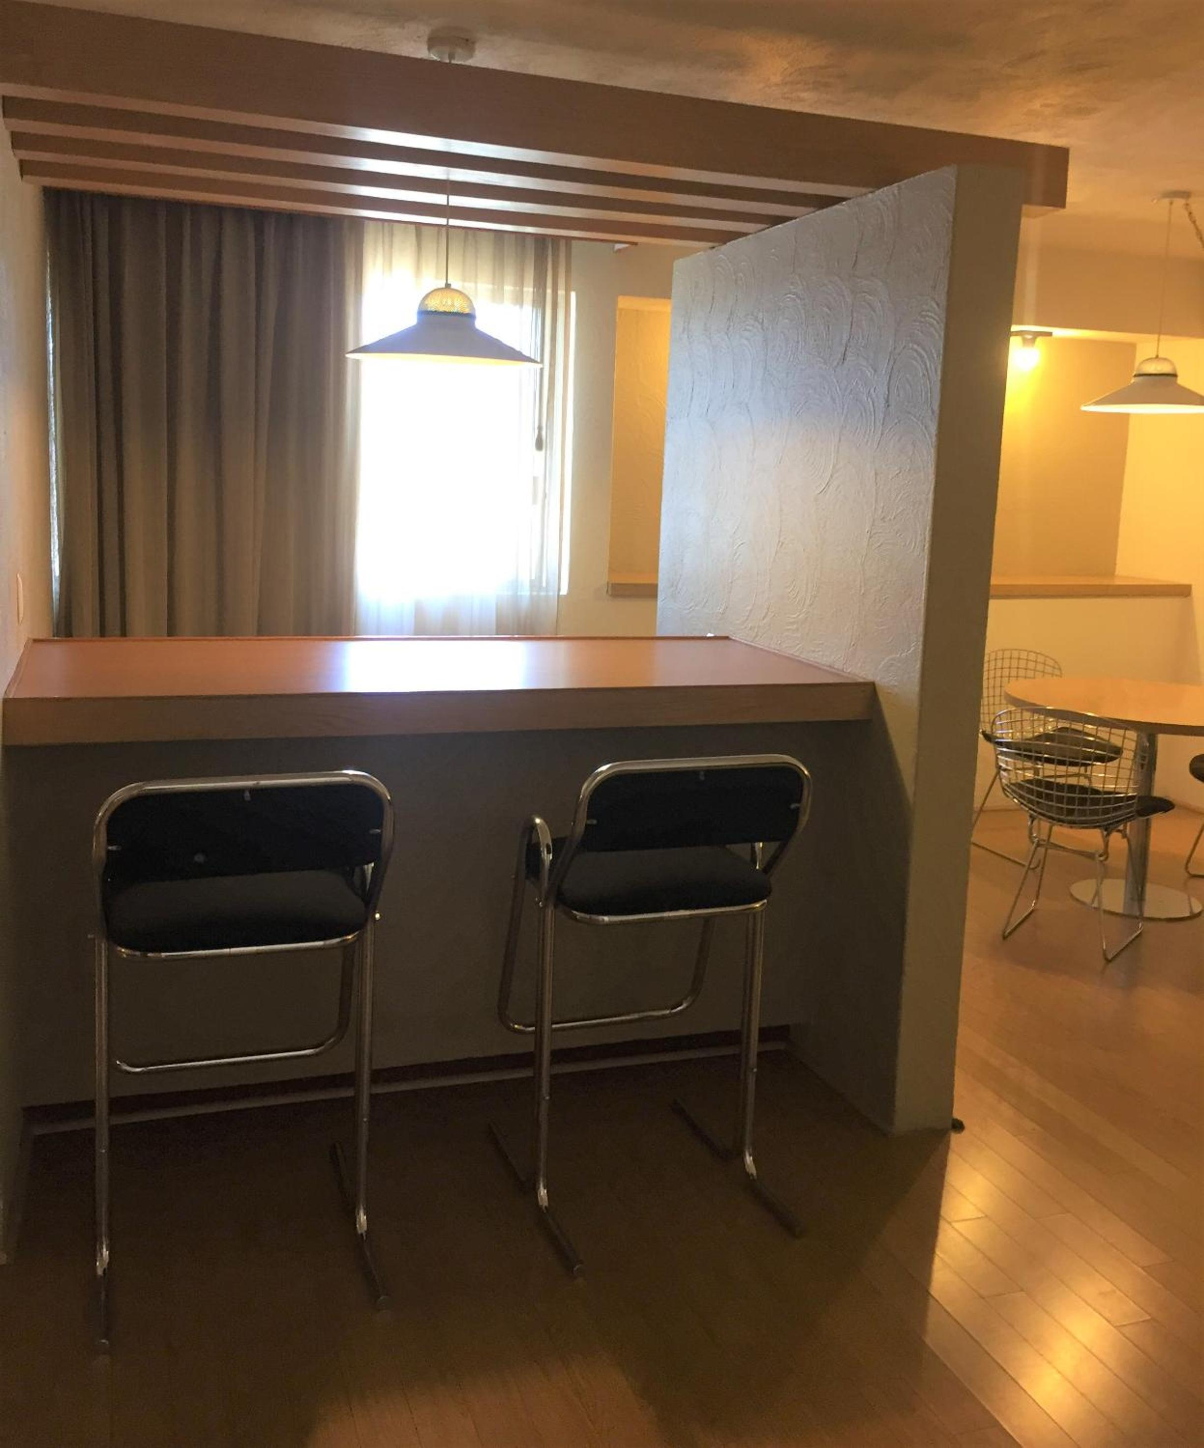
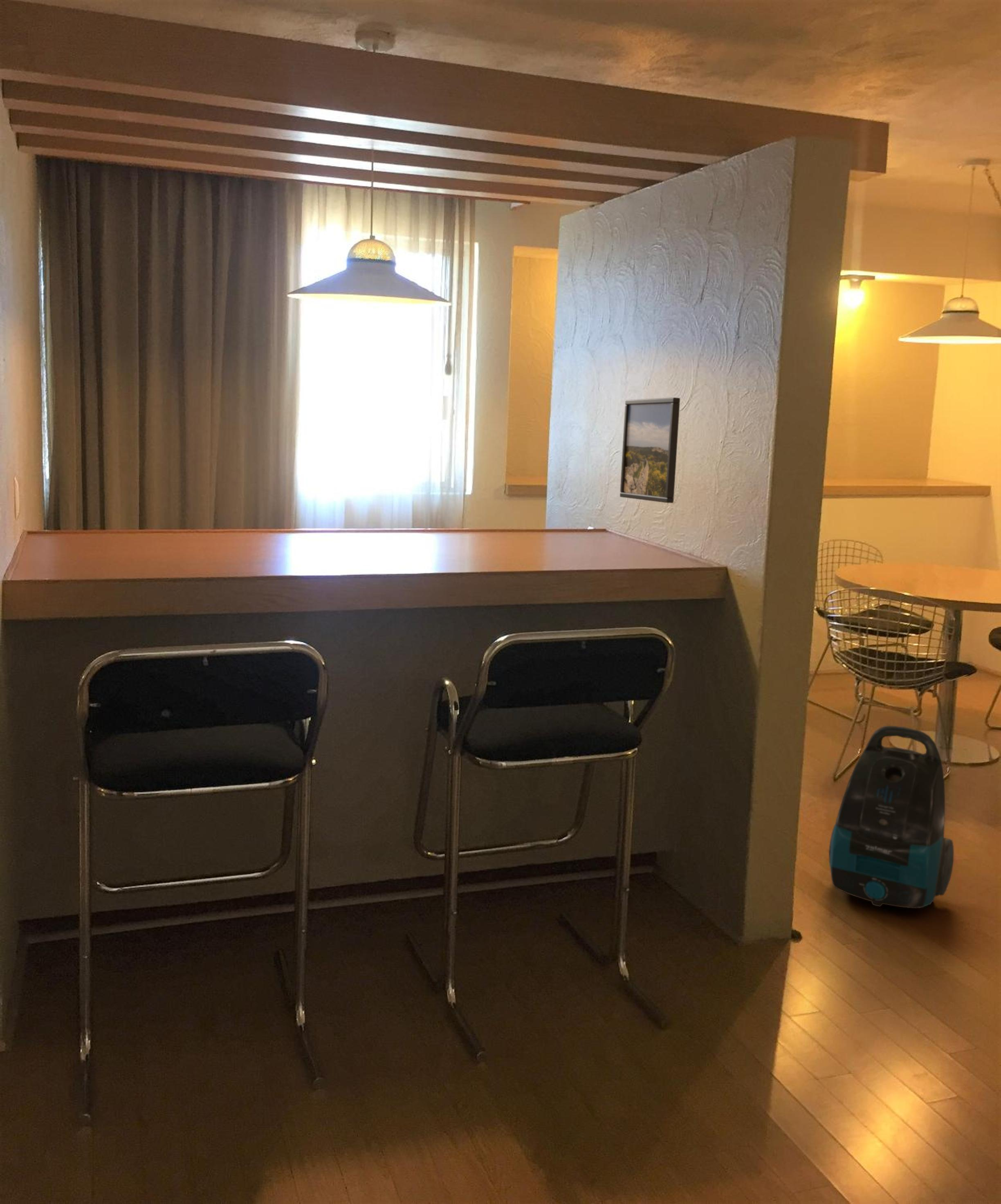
+ vacuum cleaner [828,725,954,909]
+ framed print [619,397,680,504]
